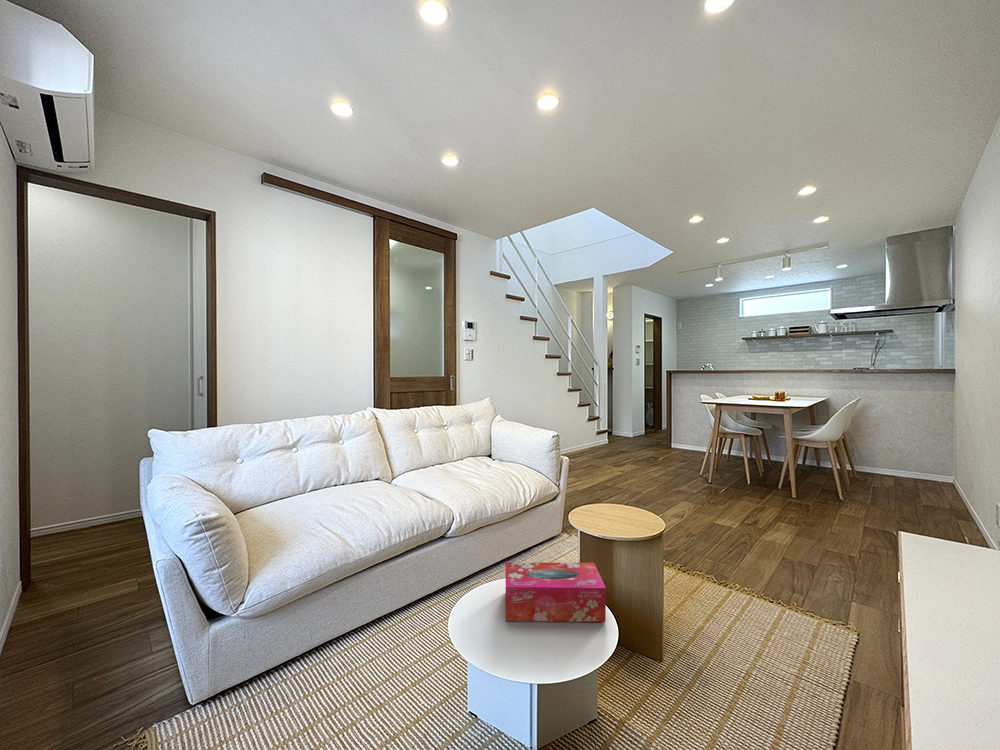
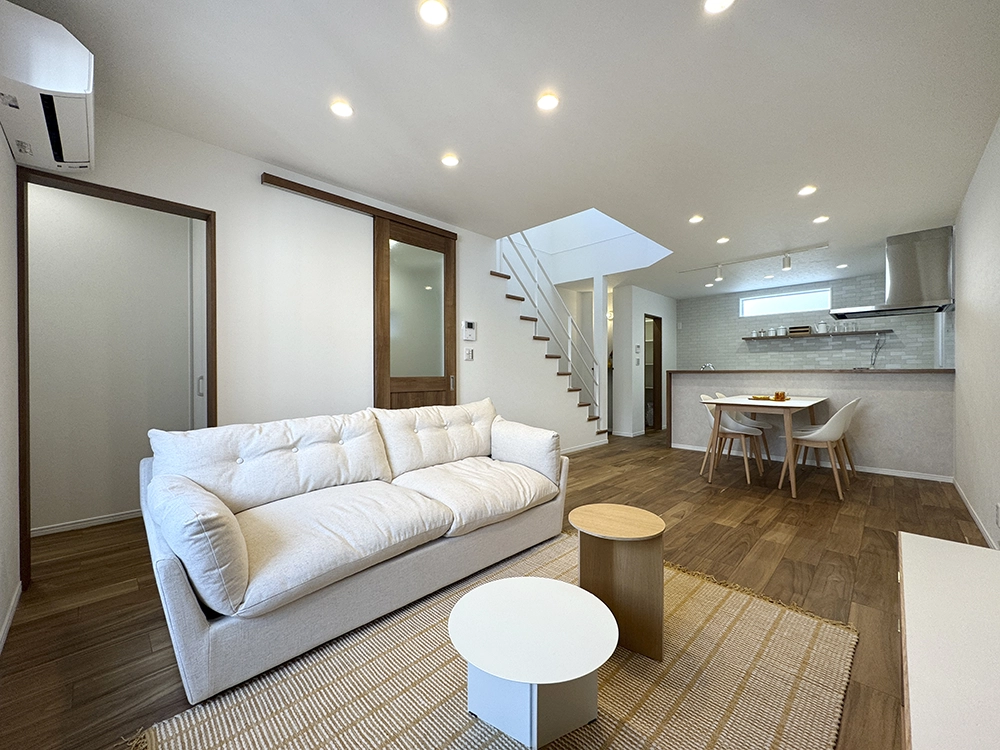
- tissue box [505,561,607,623]
